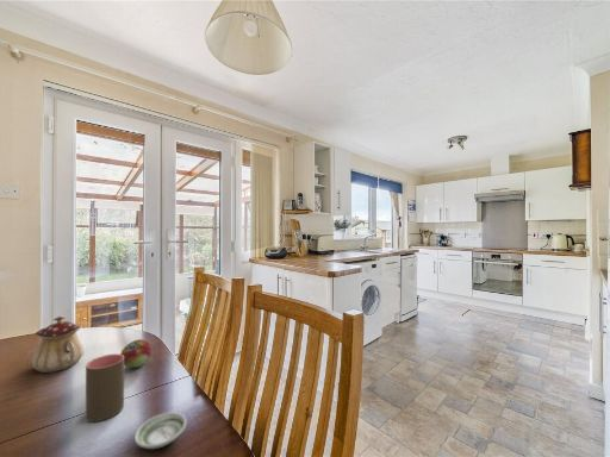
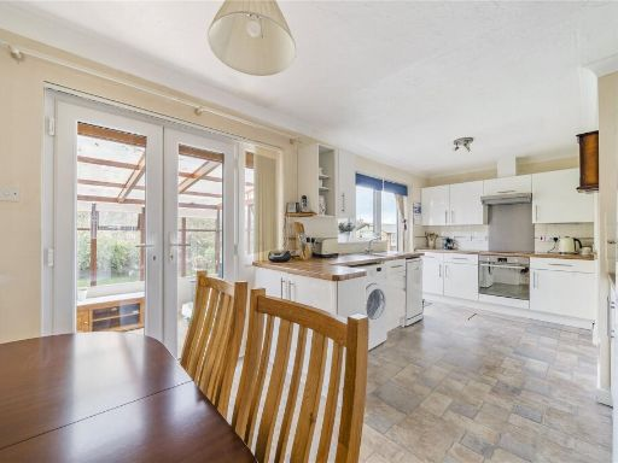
- teapot [31,315,85,374]
- saucer [133,412,188,450]
- fruit [119,338,152,369]
- cup [85,352,125,422]
